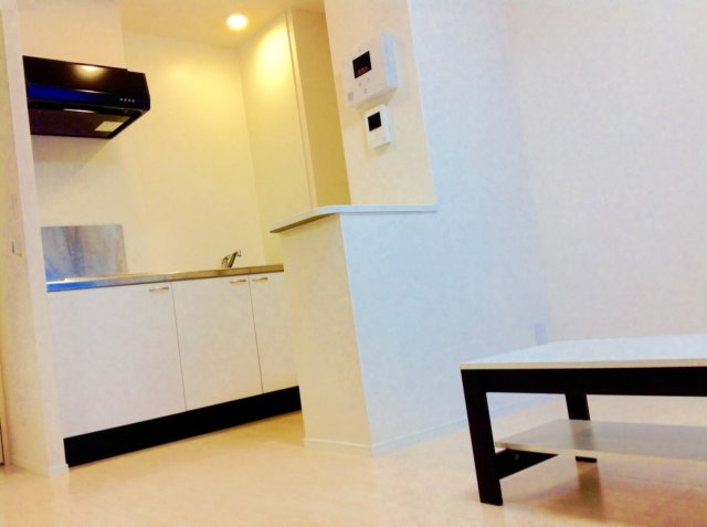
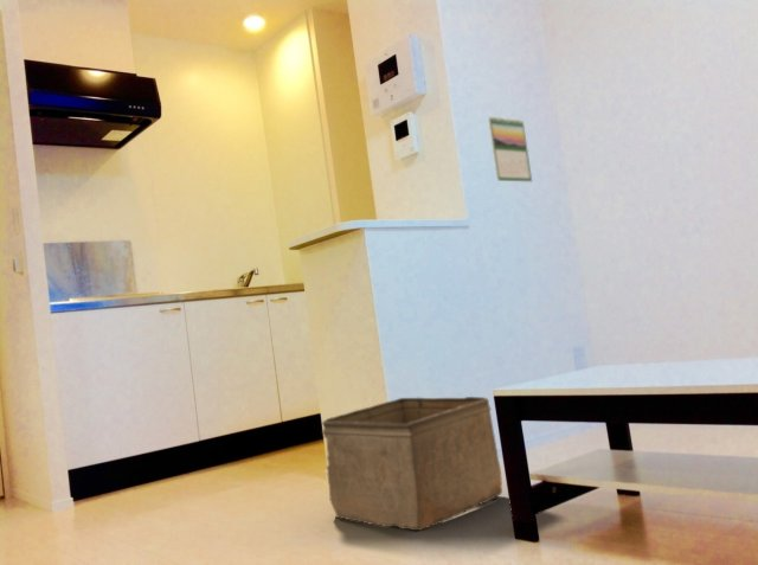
+ storage bin [321,396,503,532]
+ calendar [487,115,533,182]
